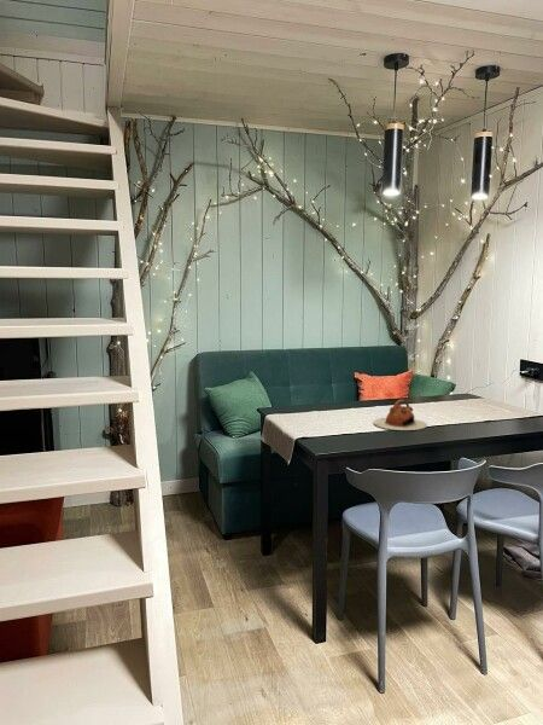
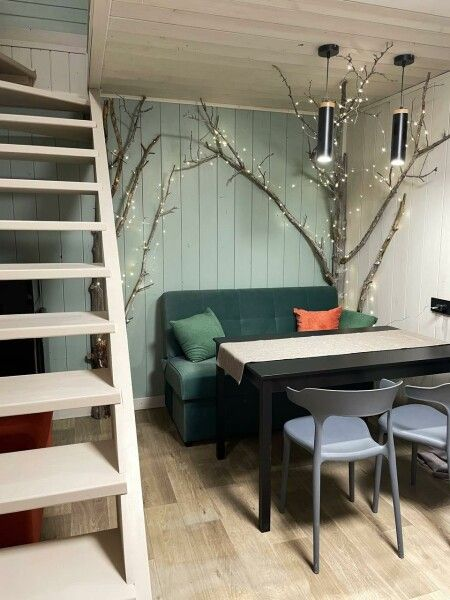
- teapot [372,399,428,431]
